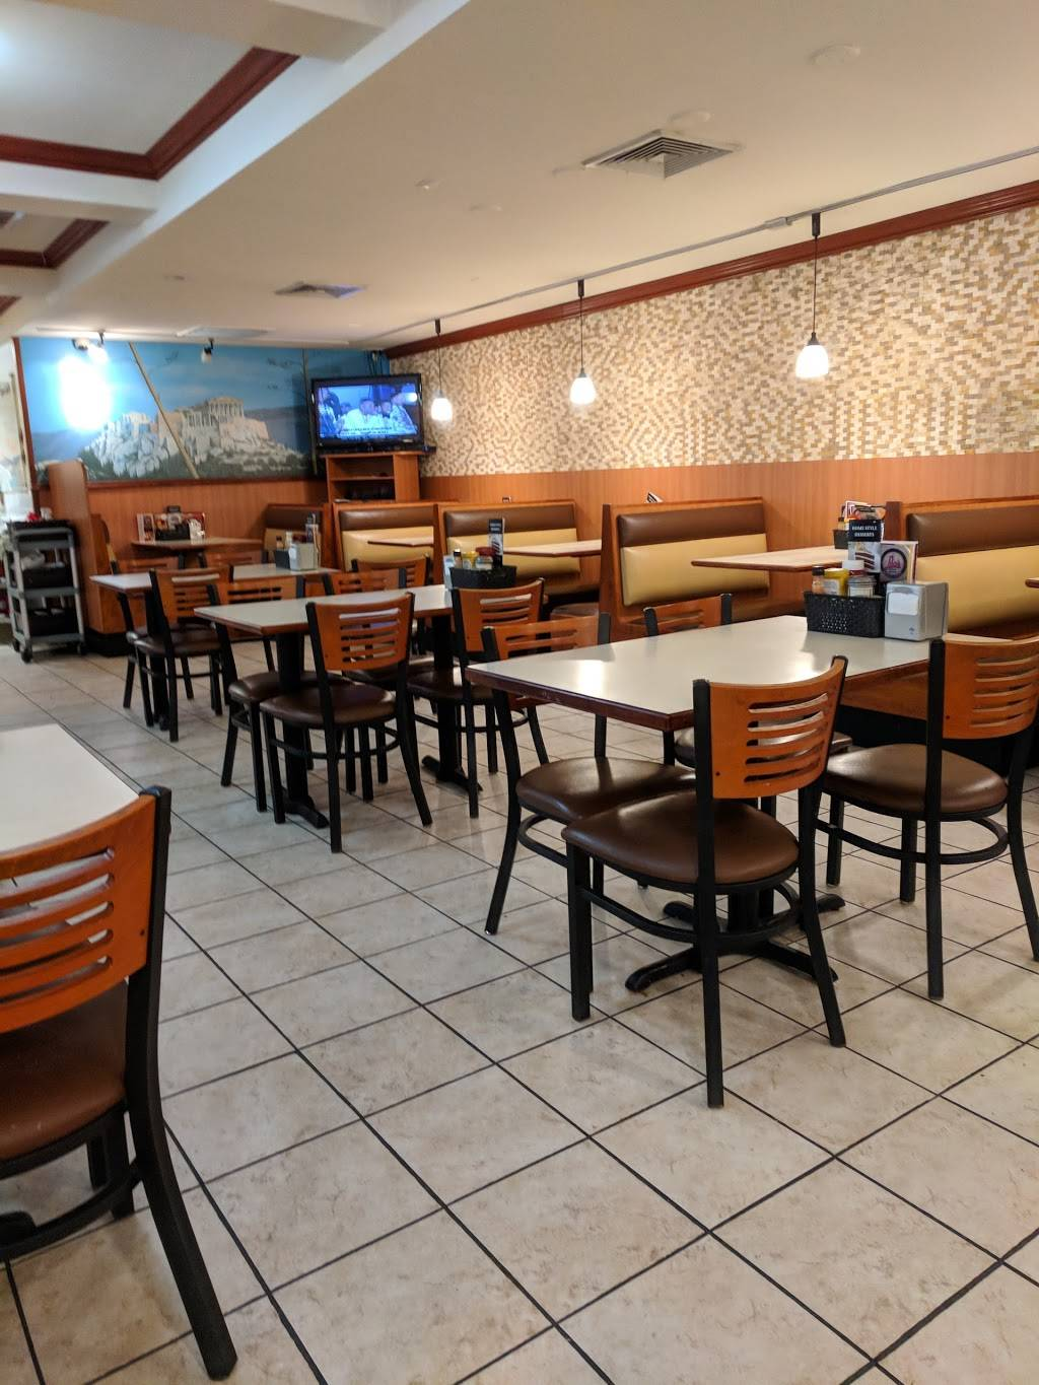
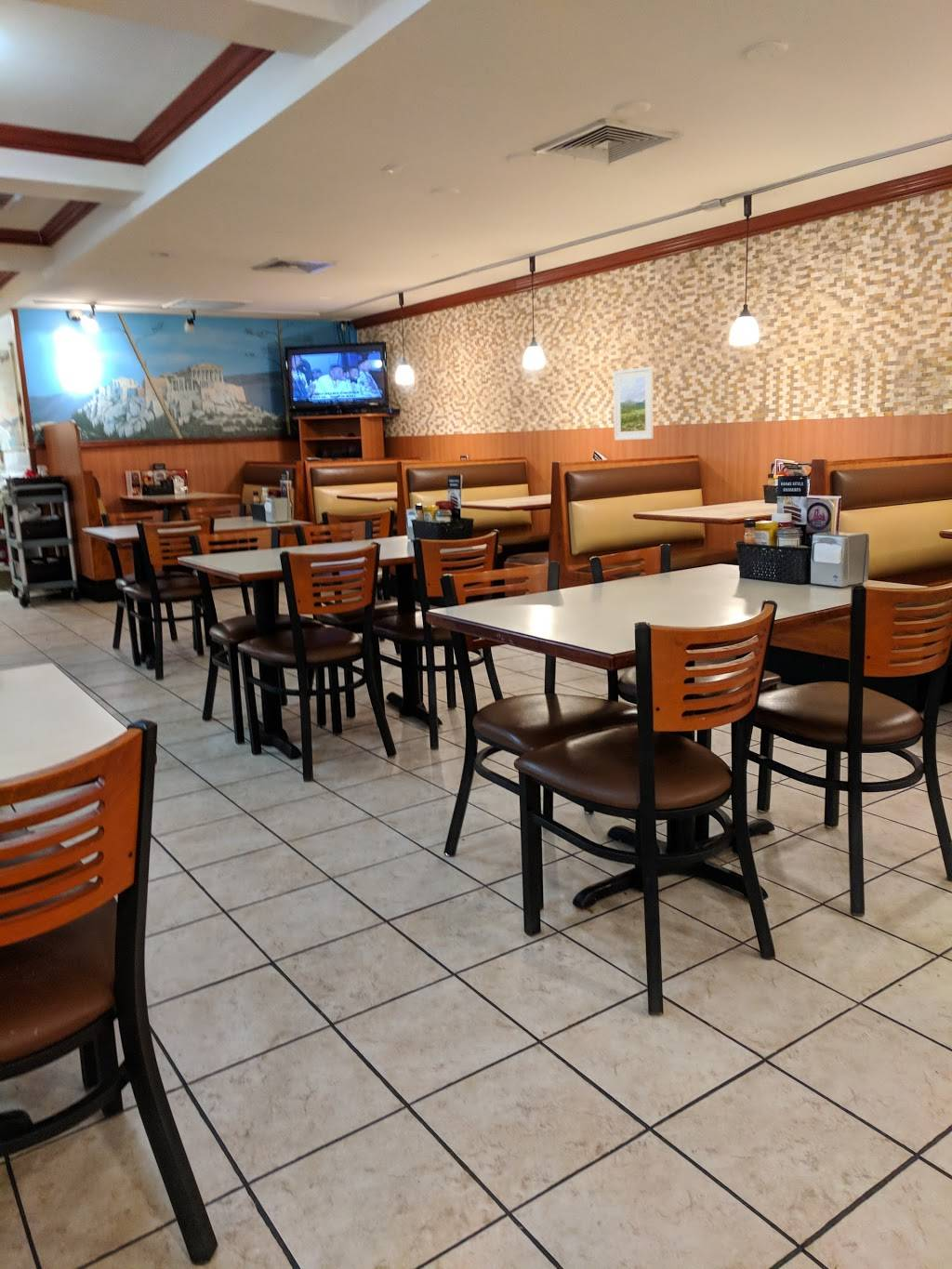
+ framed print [613,365,655,442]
